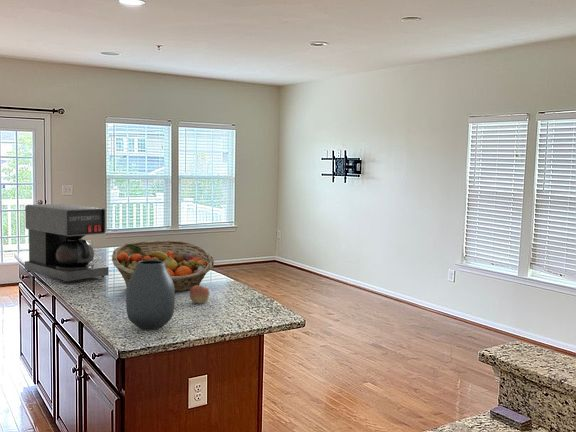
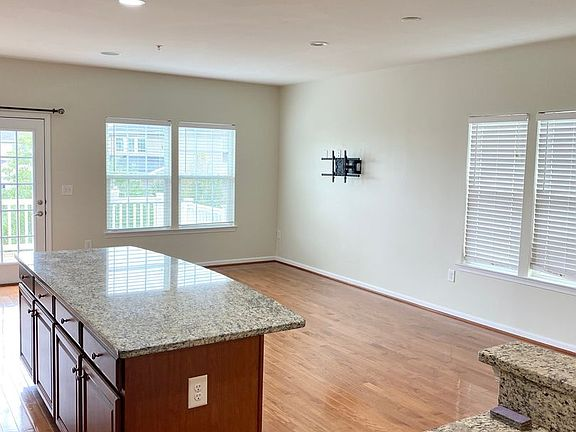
- fruit basket [111,240,215,292]
- coffee maker [24,203,109,284]
- vase [125,260,176,331]
- apple [189,285,210,305]
